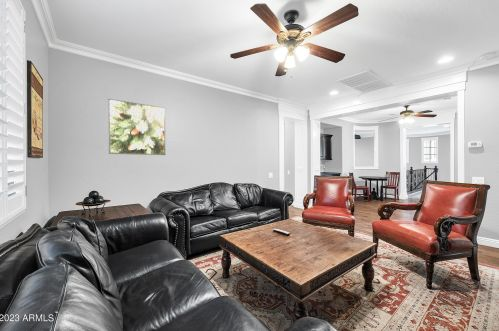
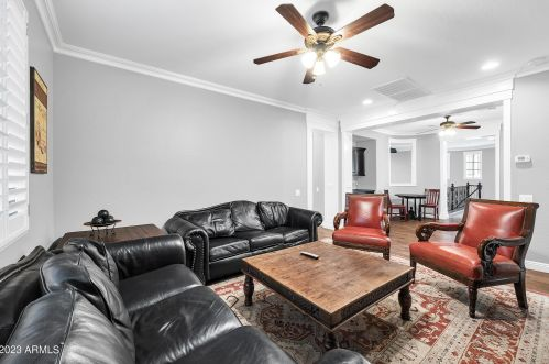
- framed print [108,98,166,156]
